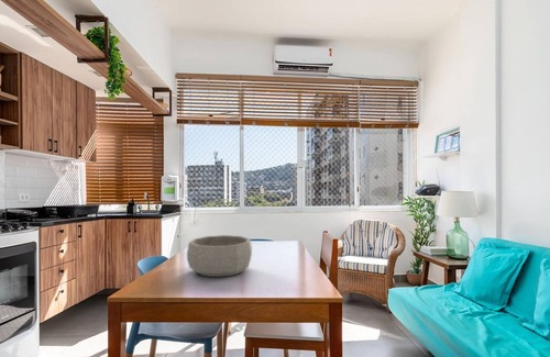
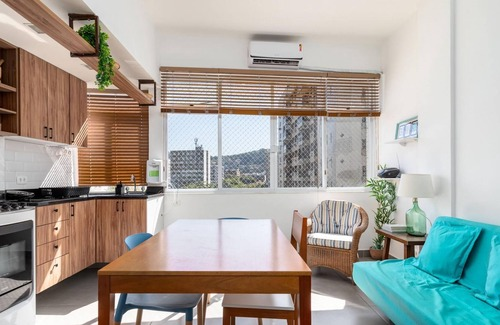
- decorative bowl [186,234,253,278]
